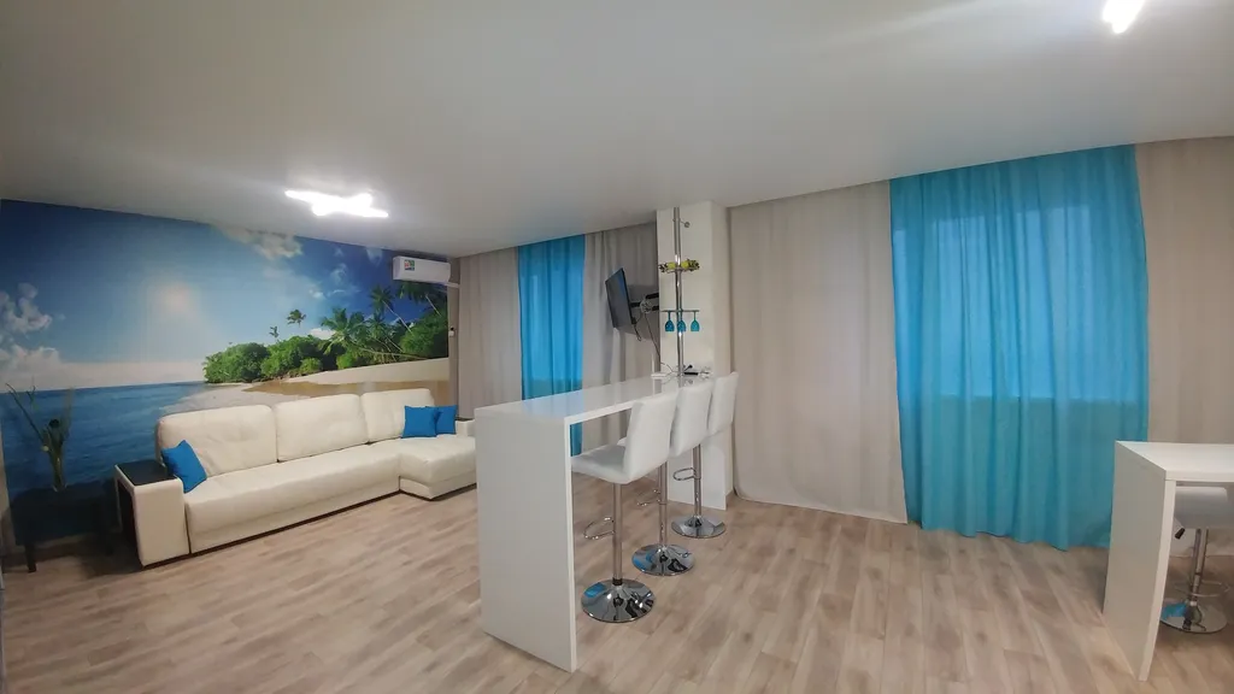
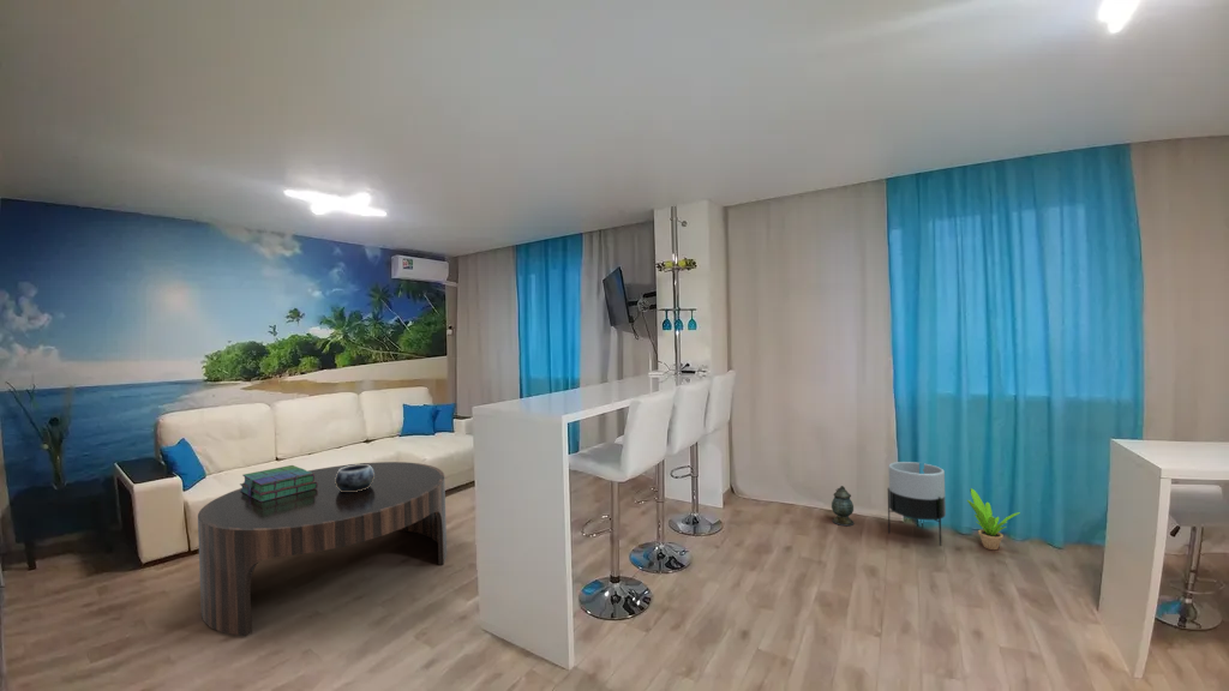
+ stack of books [239,464,318,503]
+ potted plant [966,487,1021,551]
+ planter [887,461,947,547]
+ lantern [831,485,855,527]
+ decorative bowl [335,463,374,492]
+ coffee table [197,461,448,637]
